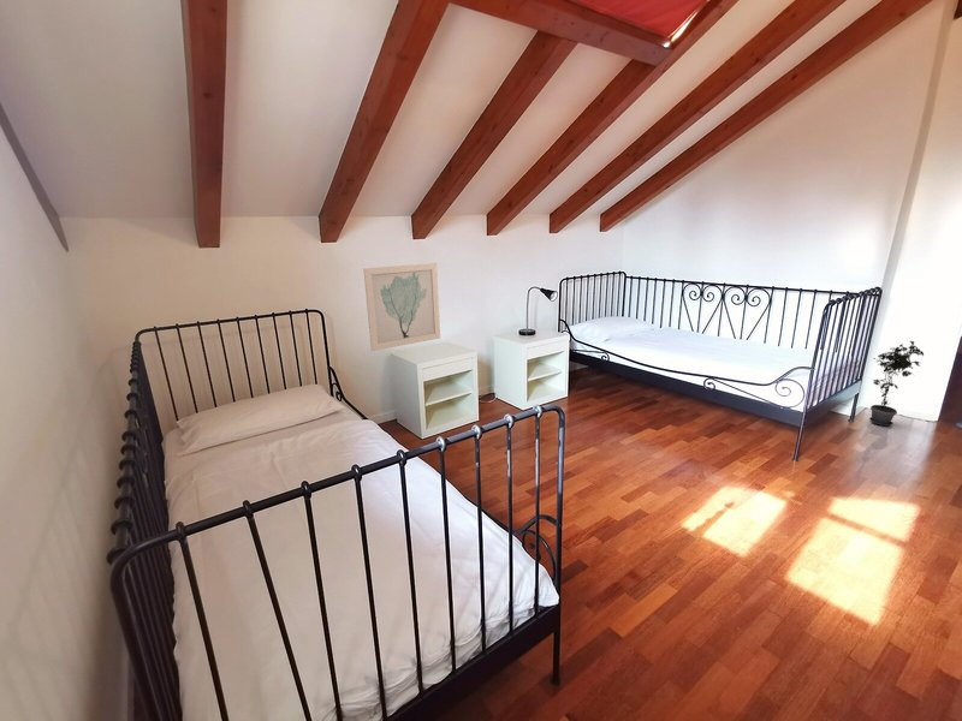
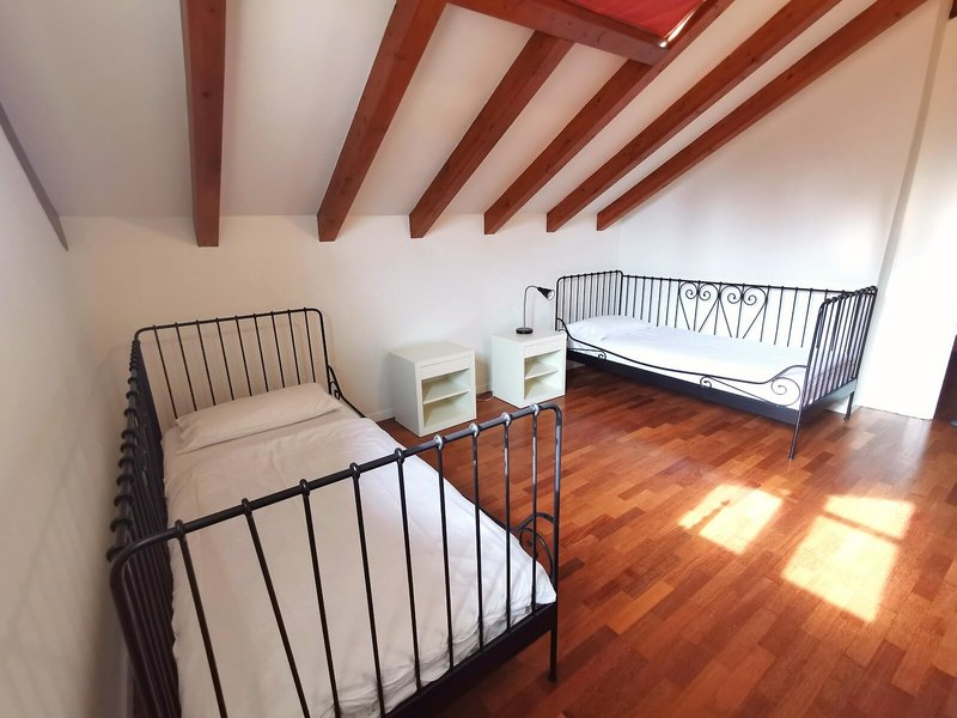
- potted plant [868,340,925,427]
- wall art [362,262,441,352]
